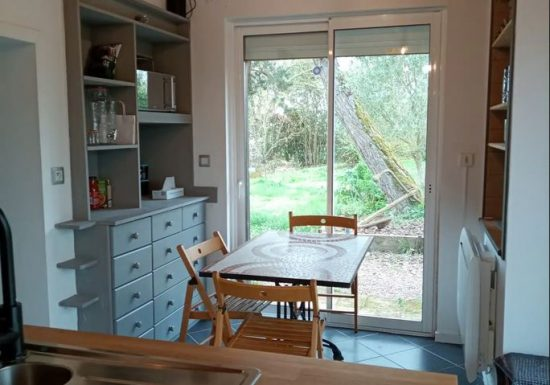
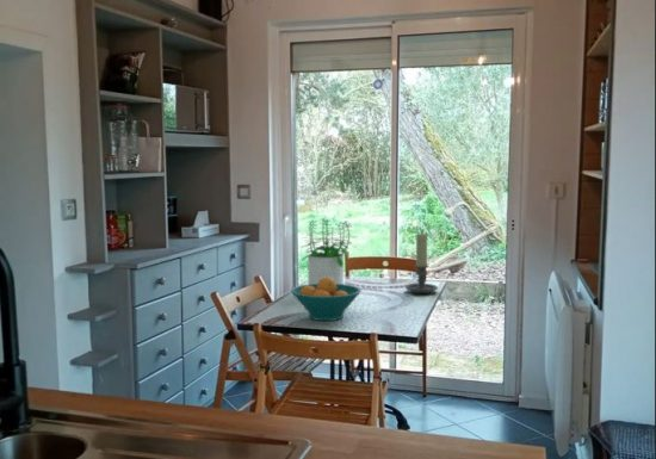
+ candle holder [404,232,439,294]
+ potted plant [299,217,358,285]
+ fruit bowl [290,277,363,322]
